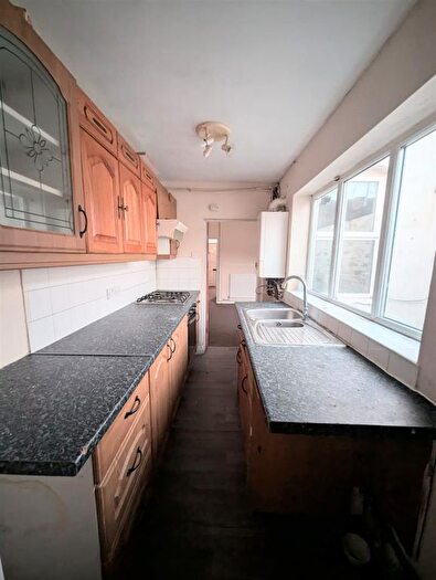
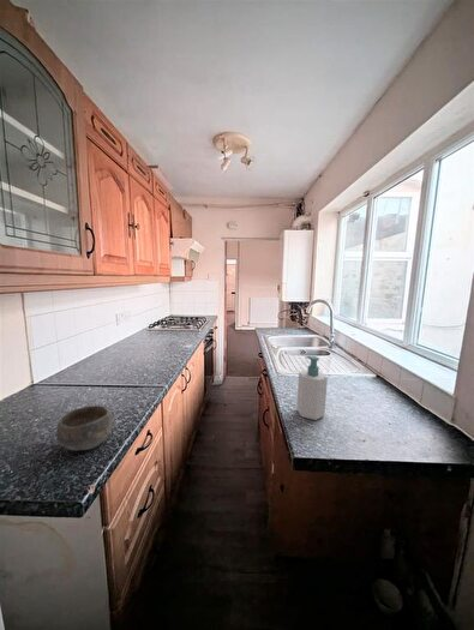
+ soap bottle [295,355,329,421]
+ bowl [54,404,114,452]
